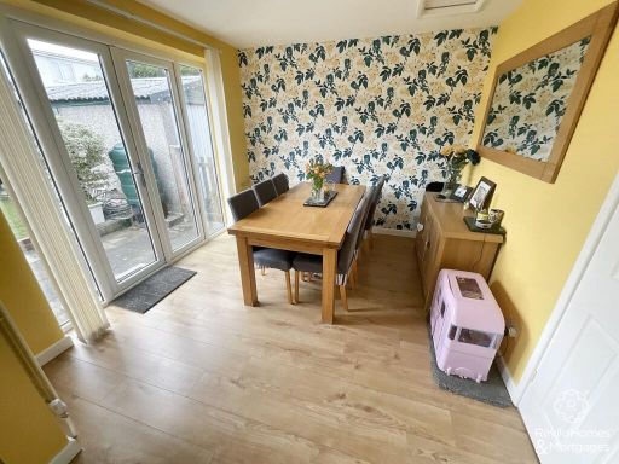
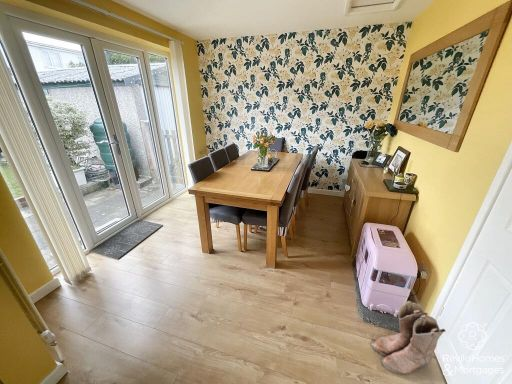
+ boots [370,300,447,376]
